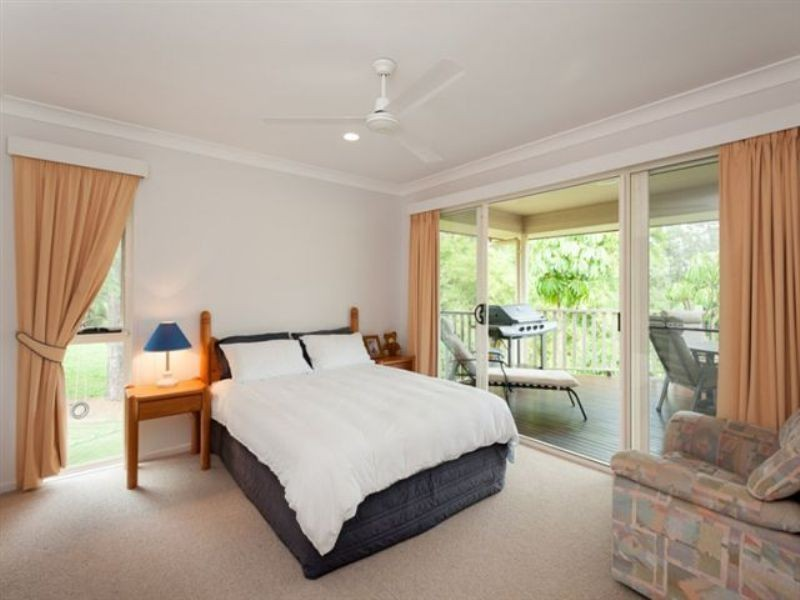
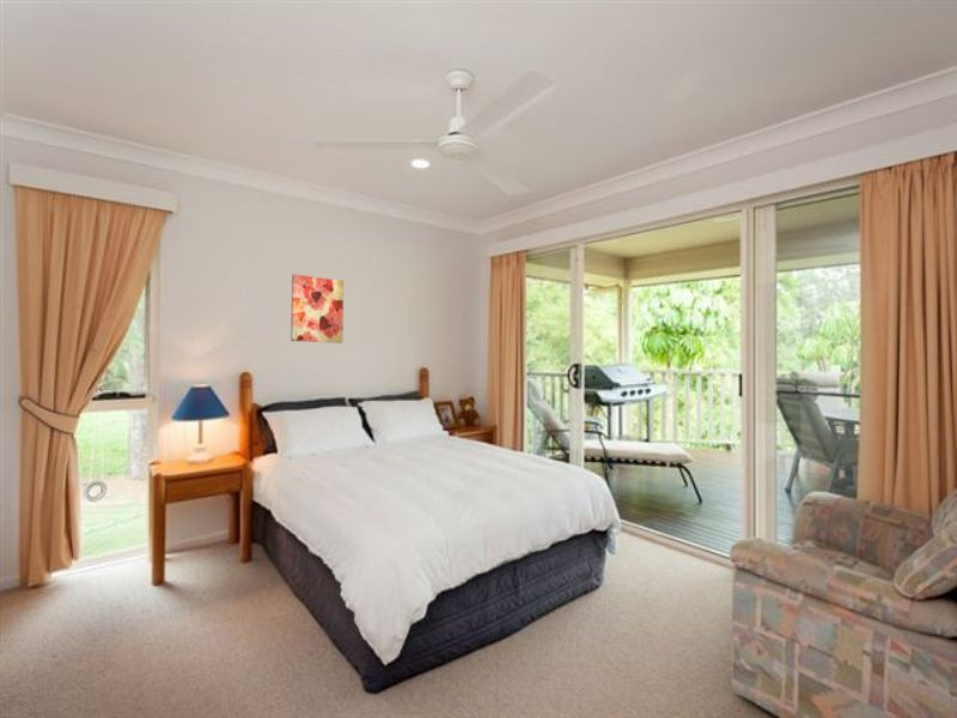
+ wall art [289,273,345,345]
